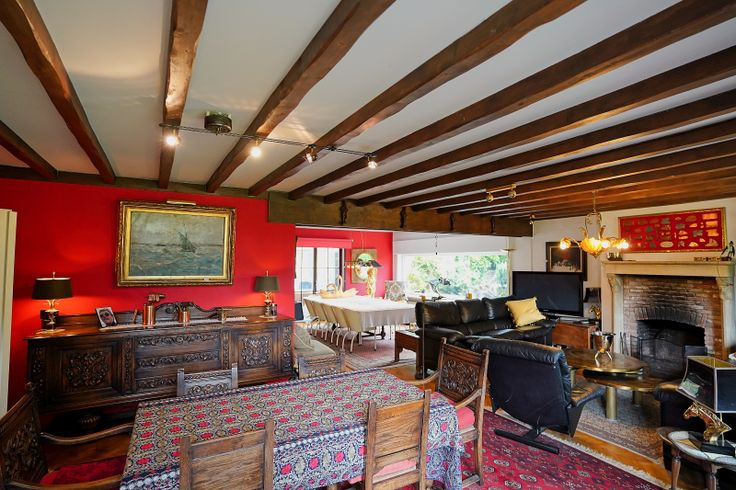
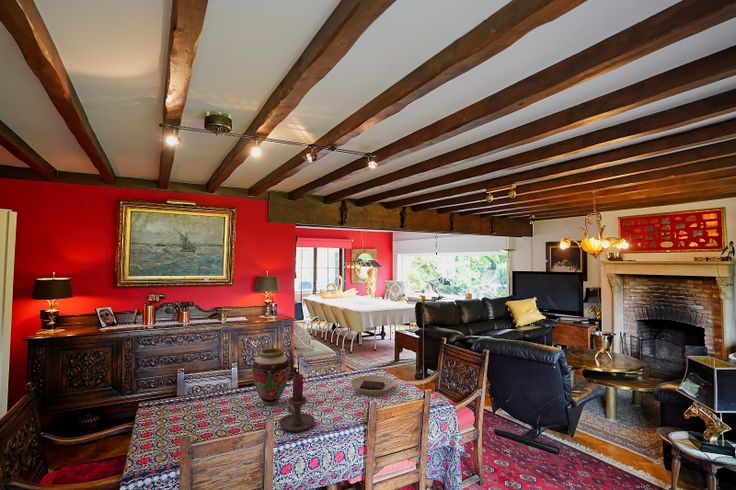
+ vase [251,347,291,406]
+ plate [350,374,395,396]
+ candle holder [278,373,316,433]
